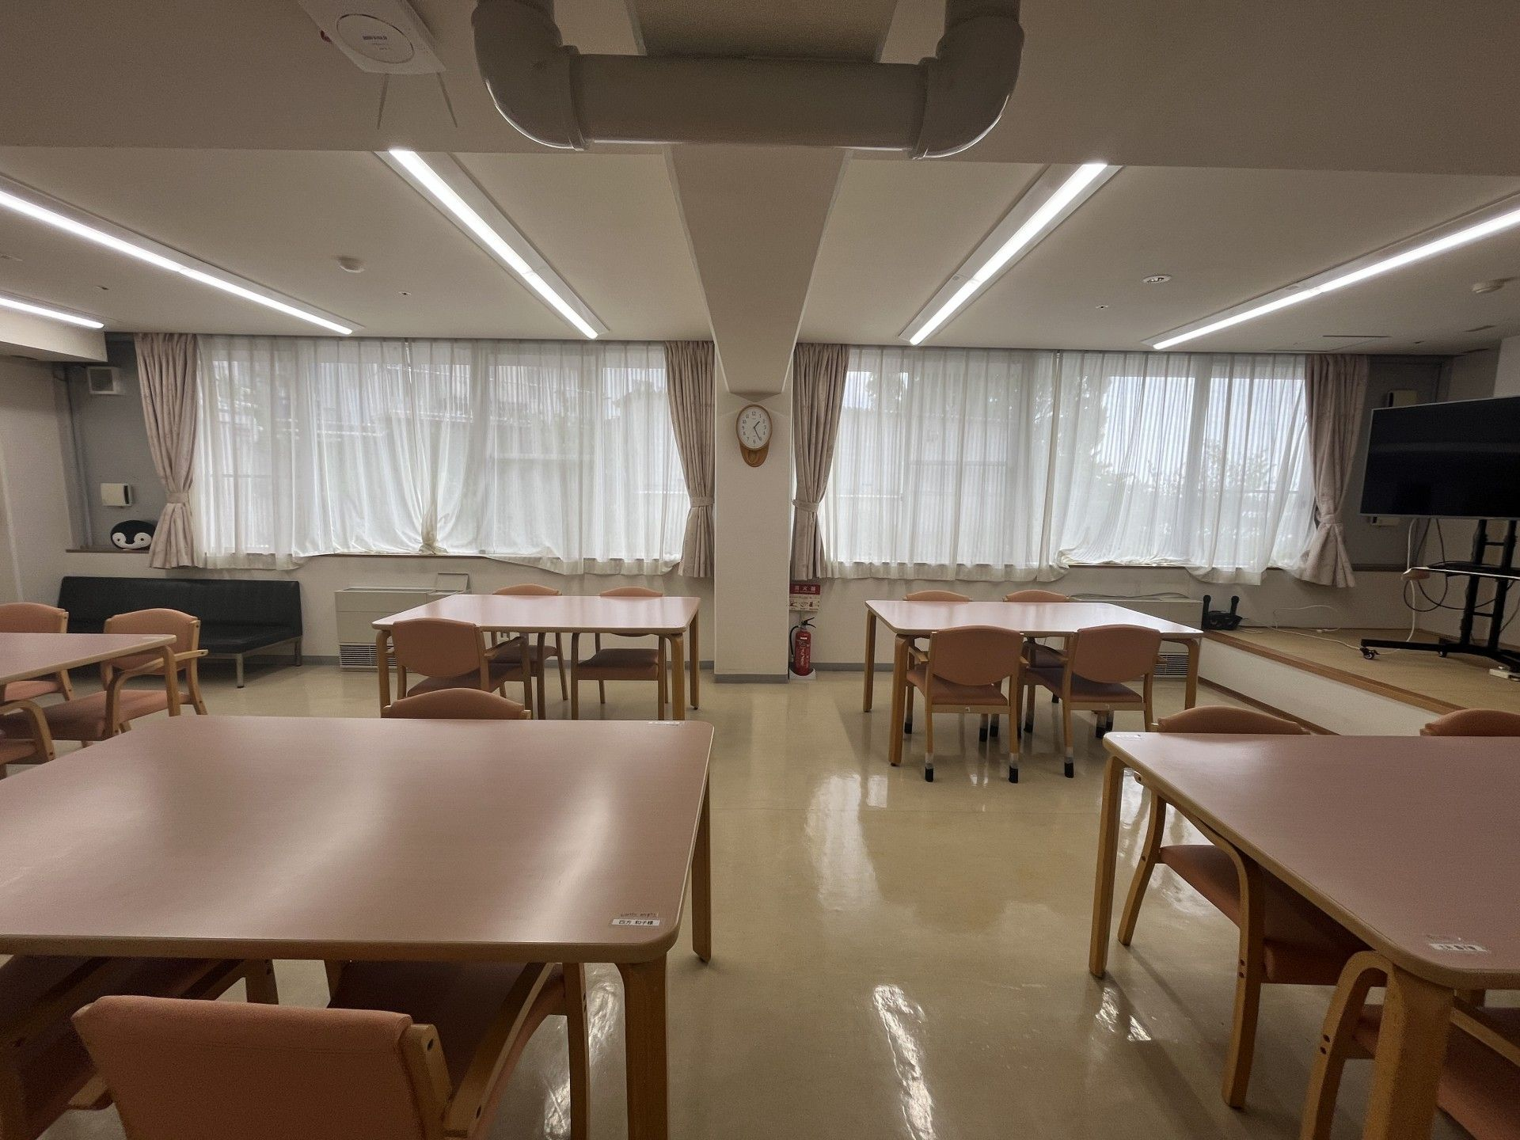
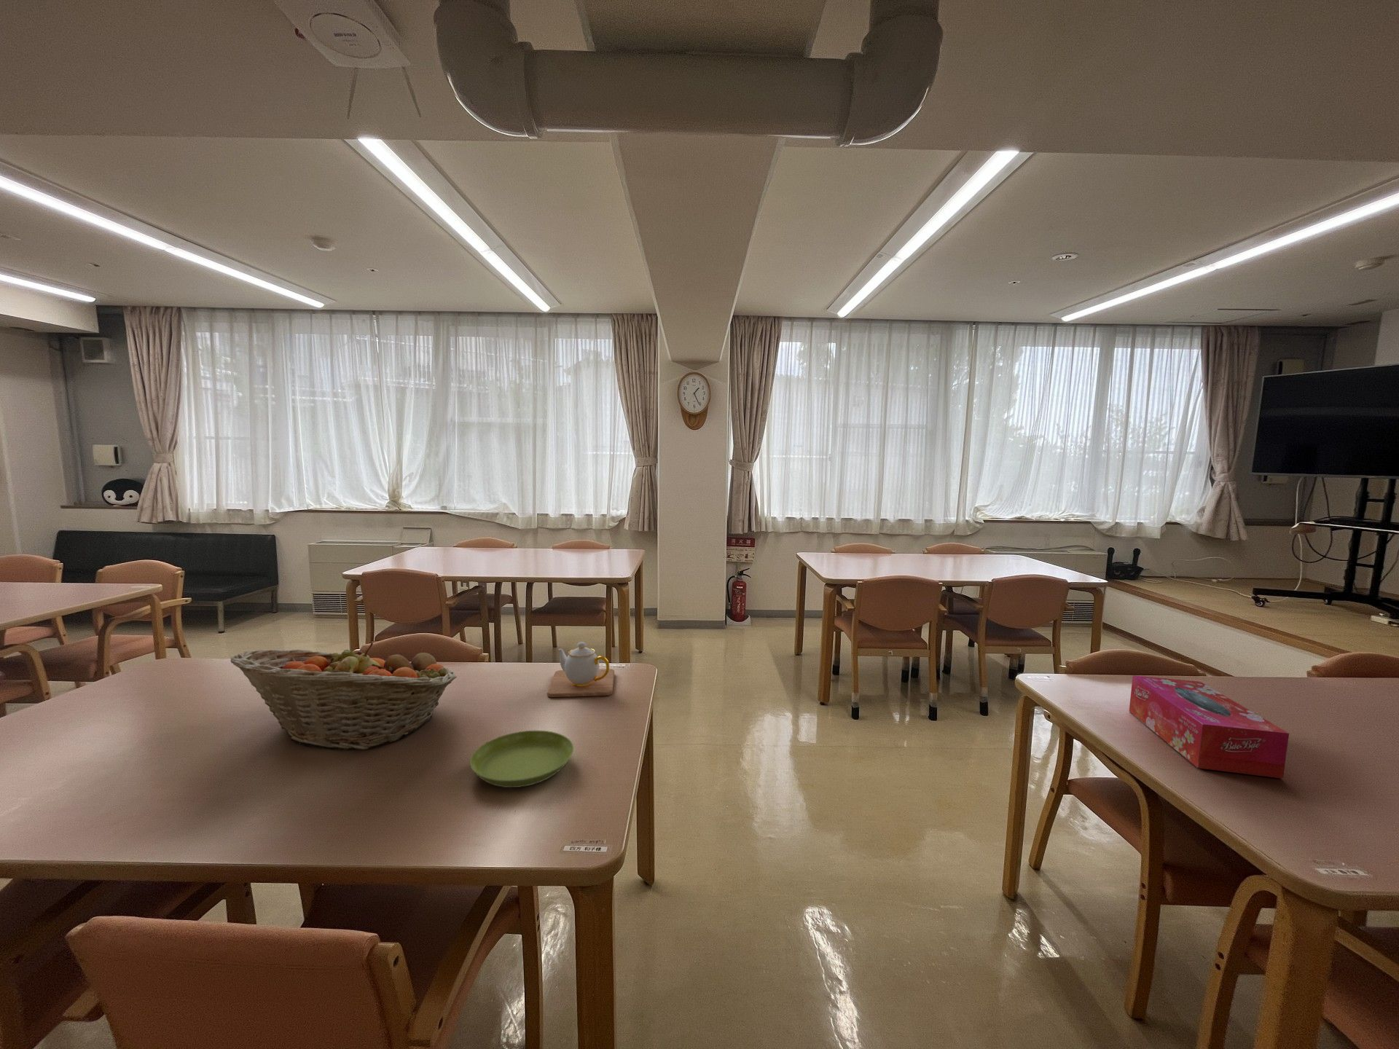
+ teapot [546,641,615,697]
+ saucer [469,729,574,788]
+ tissue box [1129,674,1290,779]
+ fruit basket [229,641,457,751]
